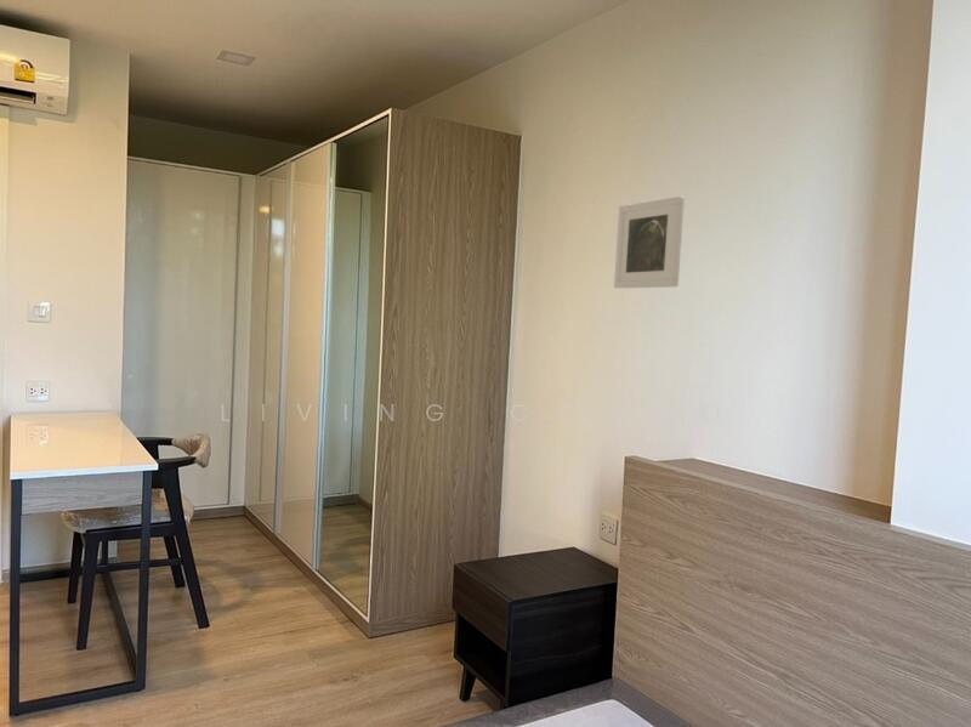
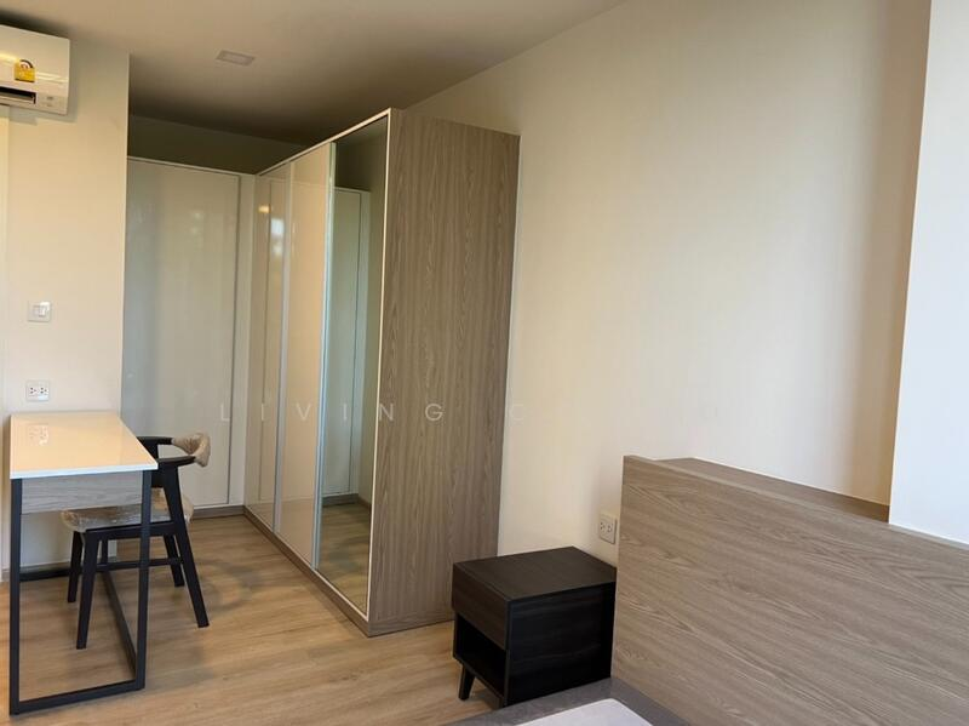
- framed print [613,195,686,289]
